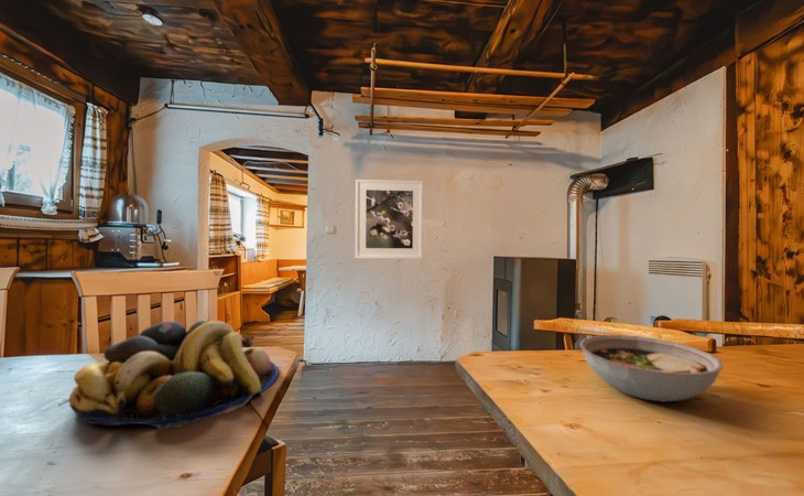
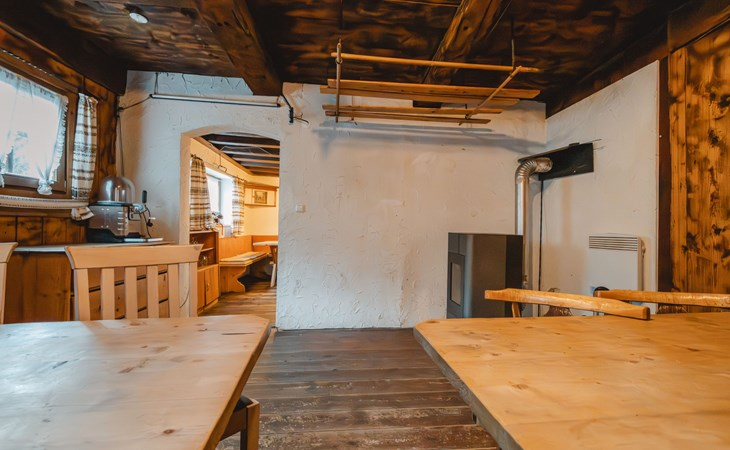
- fruit bowl [68,320,280,431]
- bowl [578,334,725,403]
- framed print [355,179,424,260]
